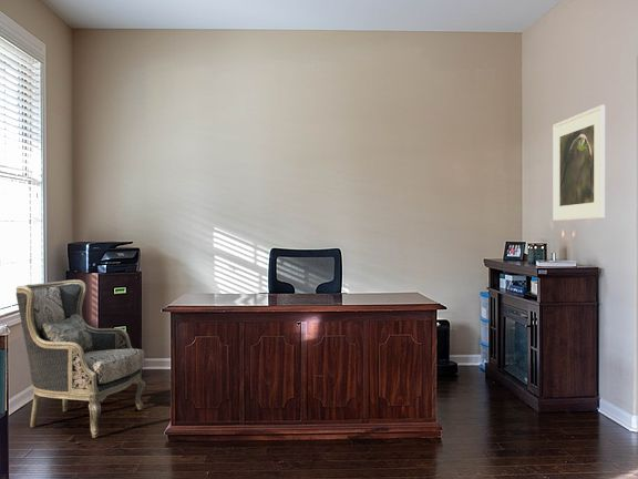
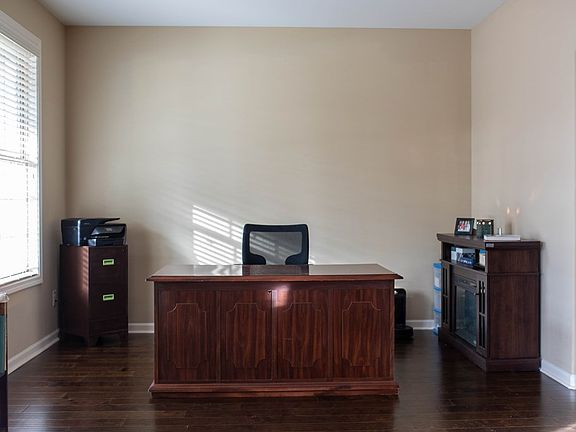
- armchair [16,278,147,439]
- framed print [552,104,606,222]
